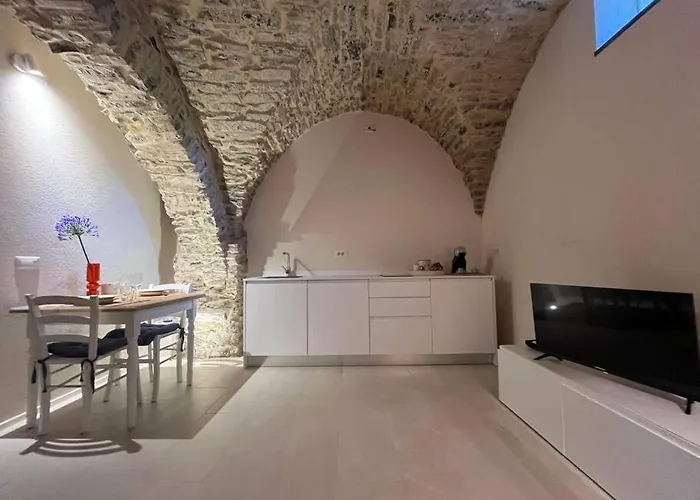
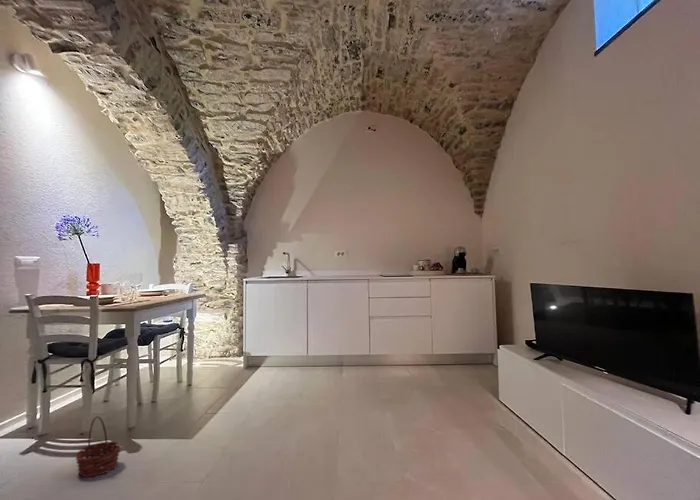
+ basket [74,415,122,478]
